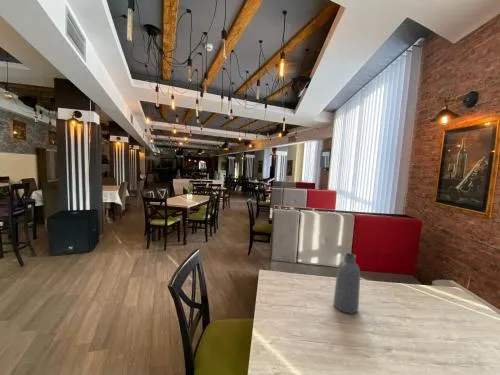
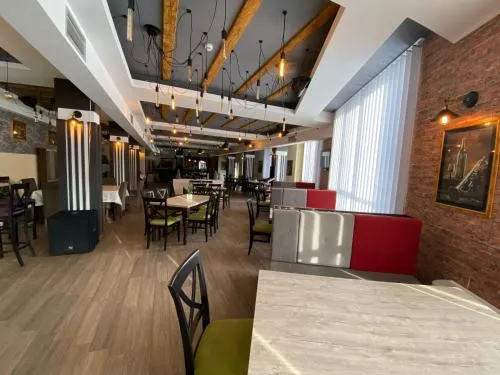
- vase [332,252,361,314]
